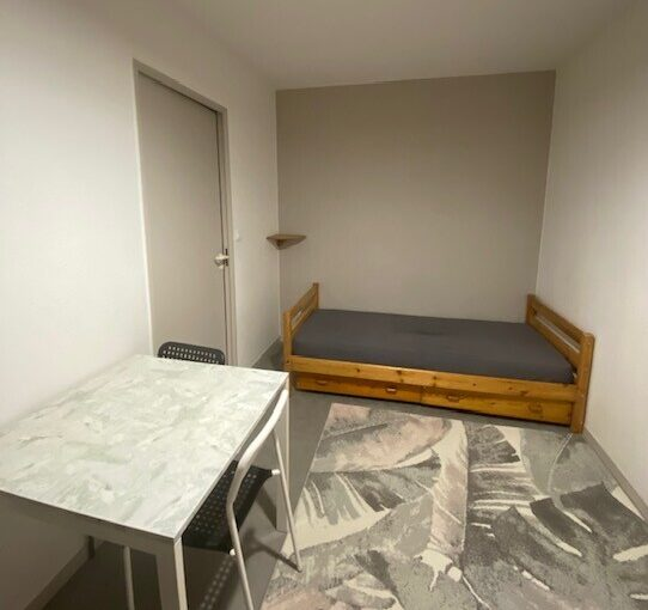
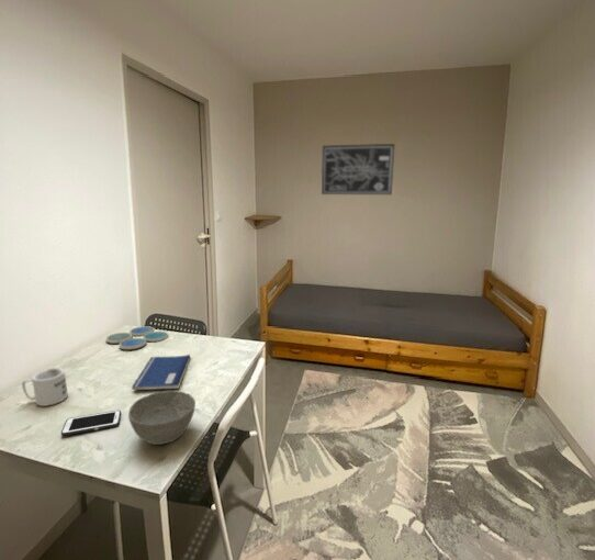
+ mug [21,367,69,407]
+ wall art [321,143,395,195]
+ bowl [127,390,197,446]
+ drink coaster [104,325,169,350]
+ cell phone [60,410,122,437]
+ paperback book [131,354,191,391]
